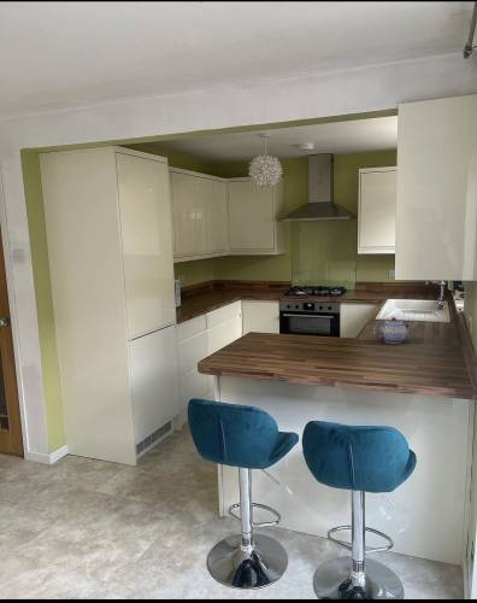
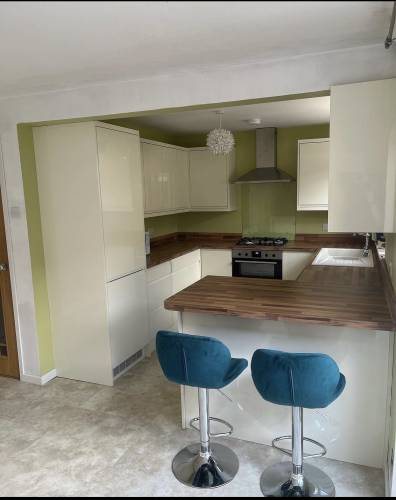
- teapot [372,316,414,345]
